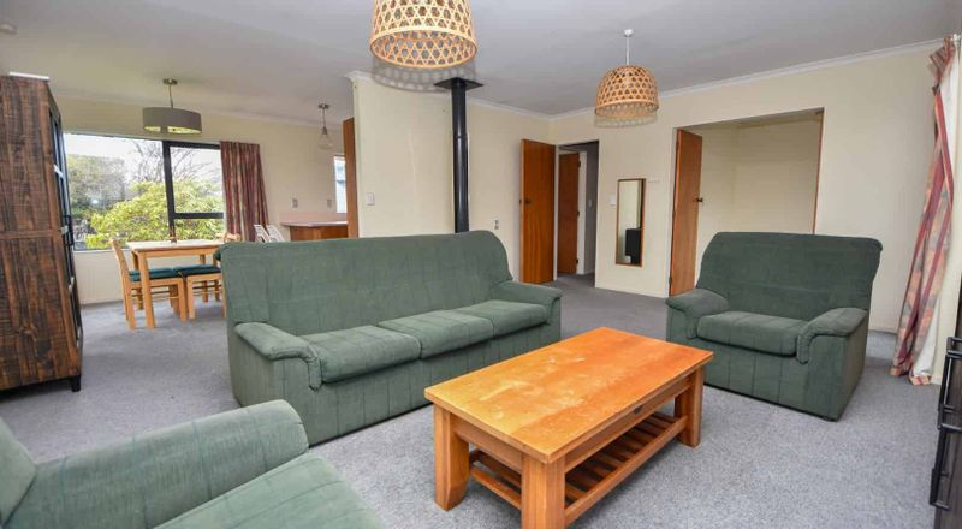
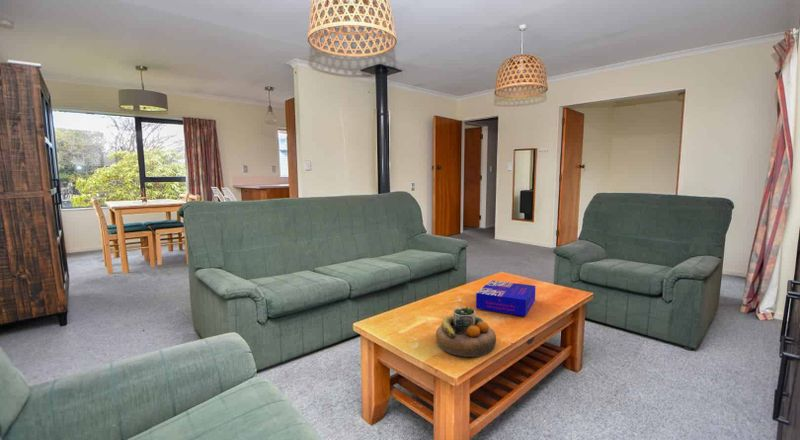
+ board game [475,279,537,317]
+ decorative bowl [435,306,497,358]
